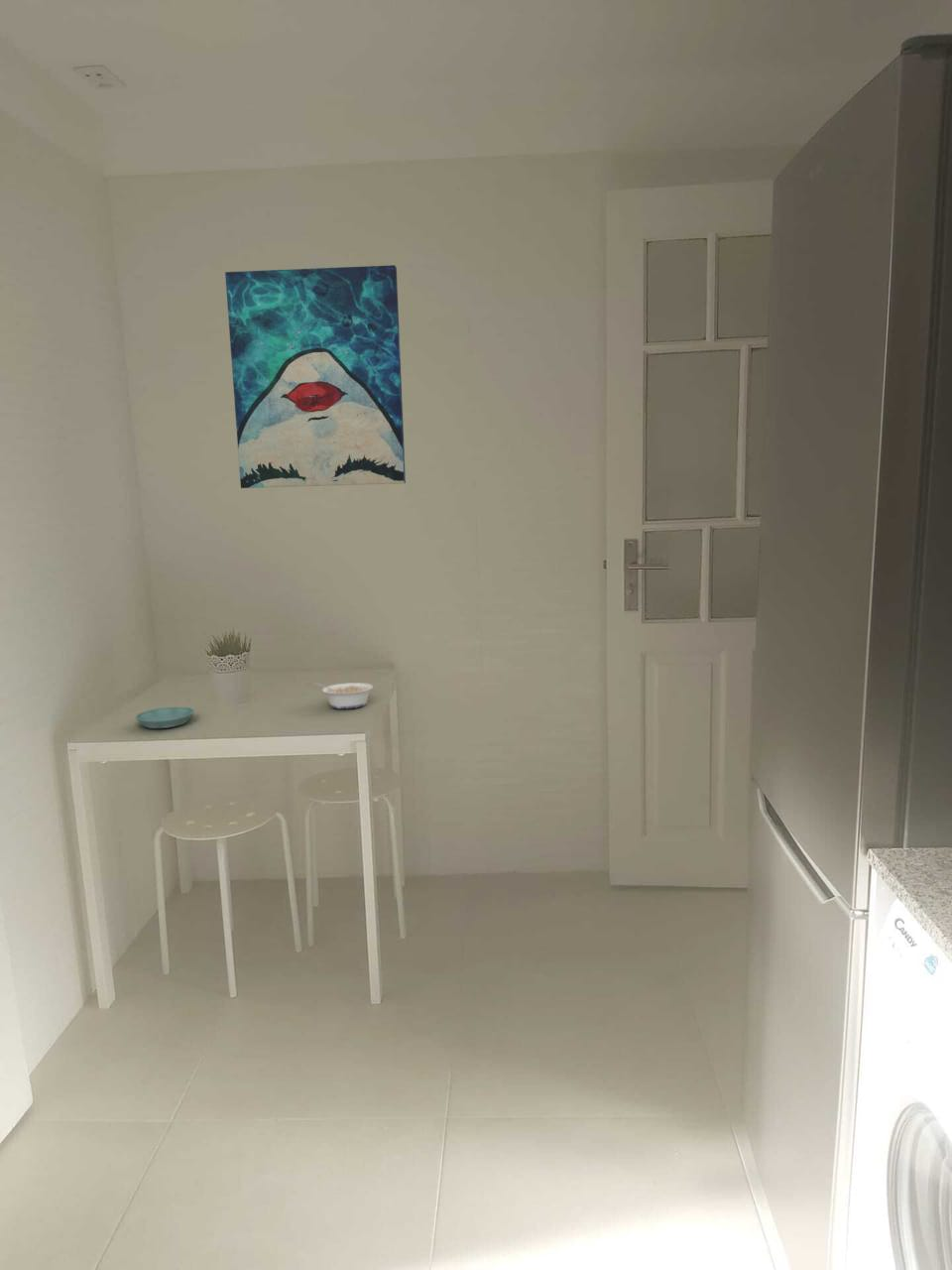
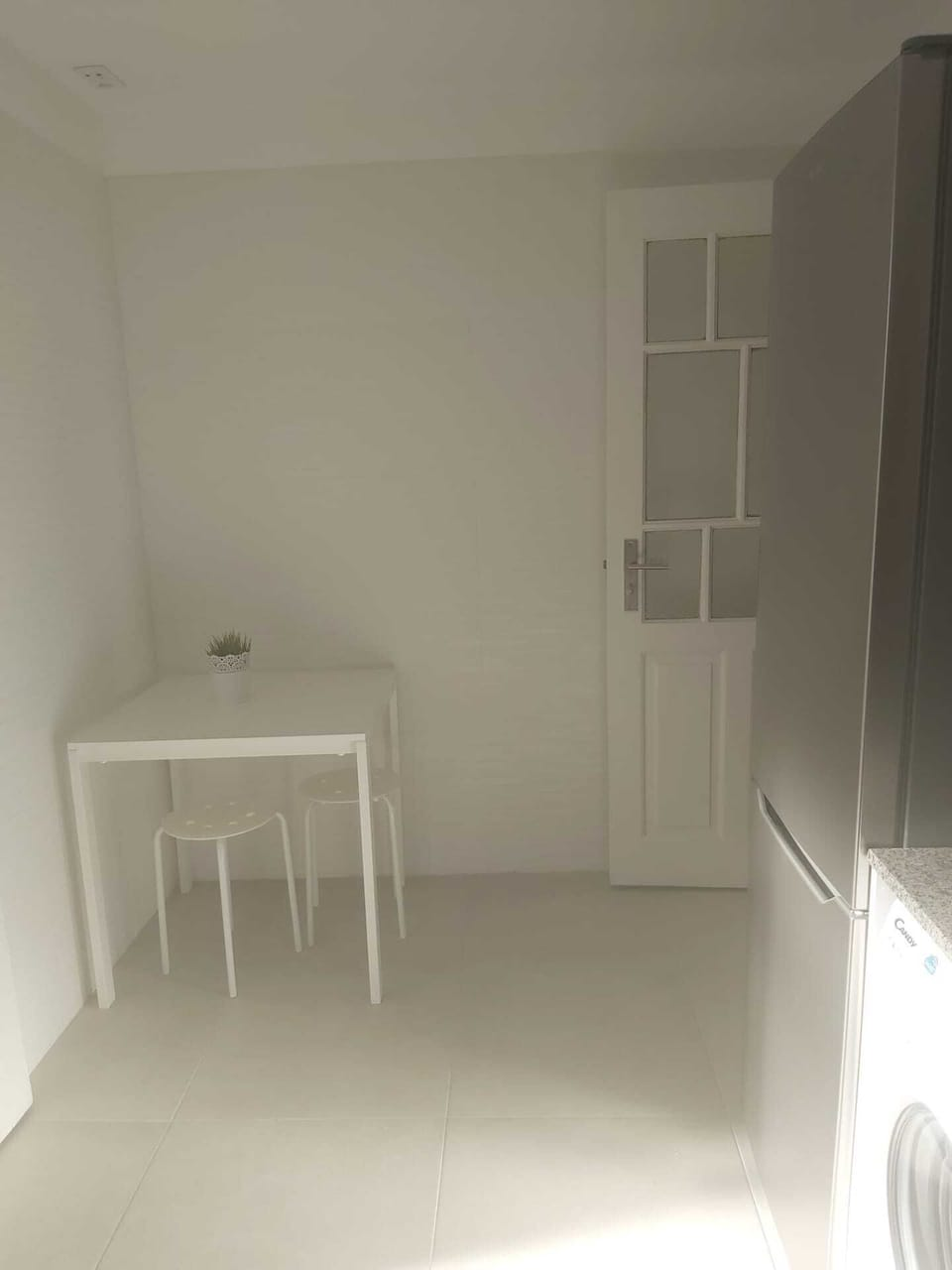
- legume [314,682,374,709]
- saucer [135,706,195,729]
- wall art [224,264,407,489]
